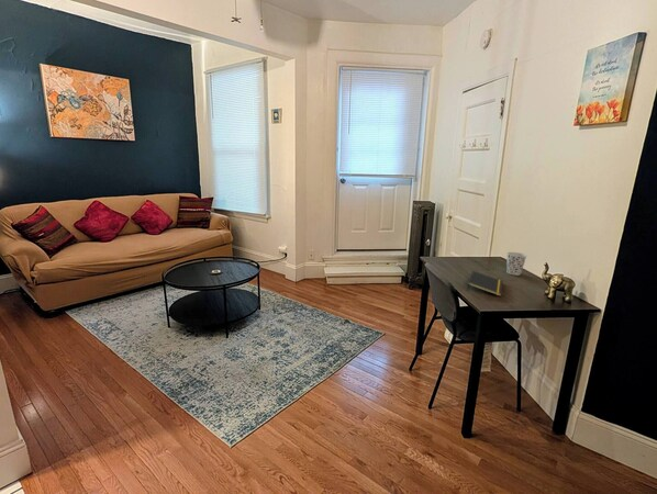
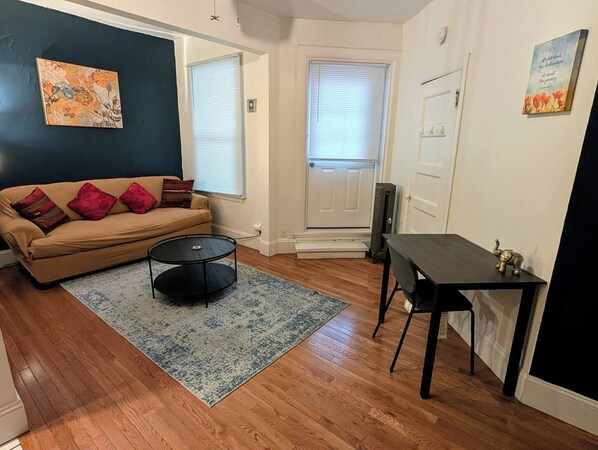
- cup [505,251,527,277]
- notepad [466,270,504,297]
